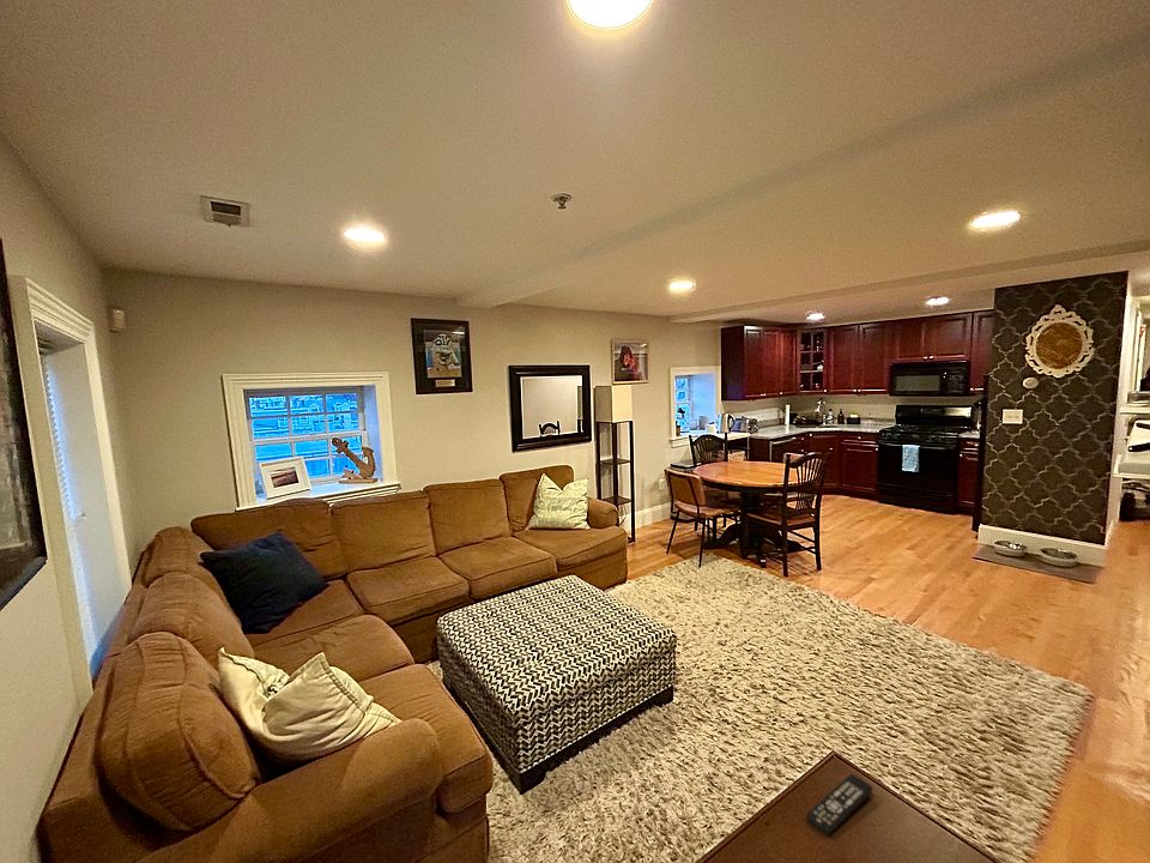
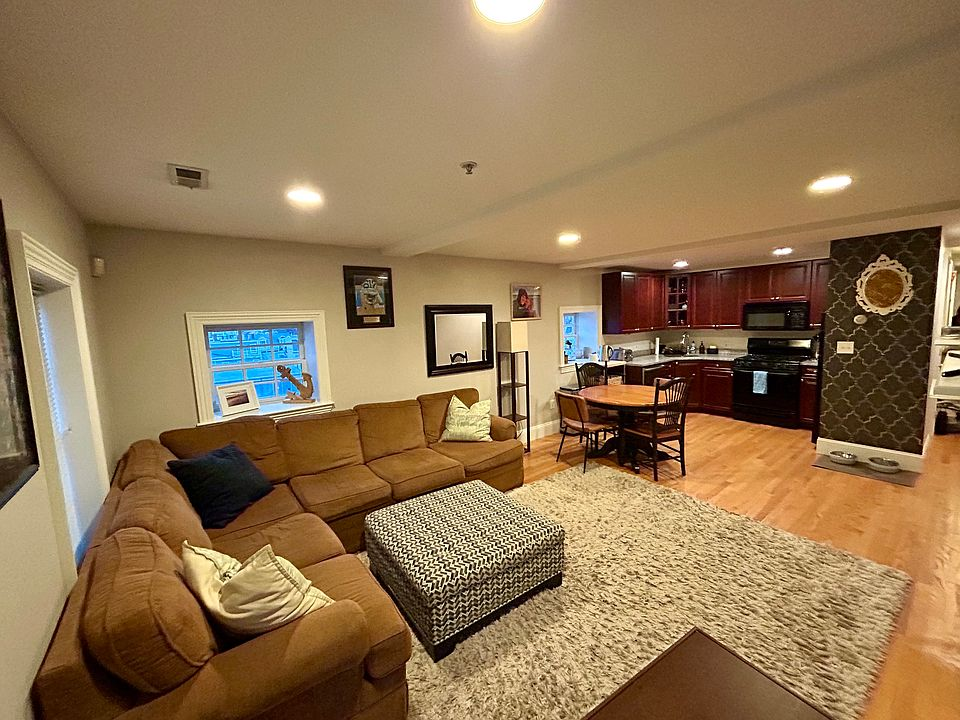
- remote control [805,773,873,838]
